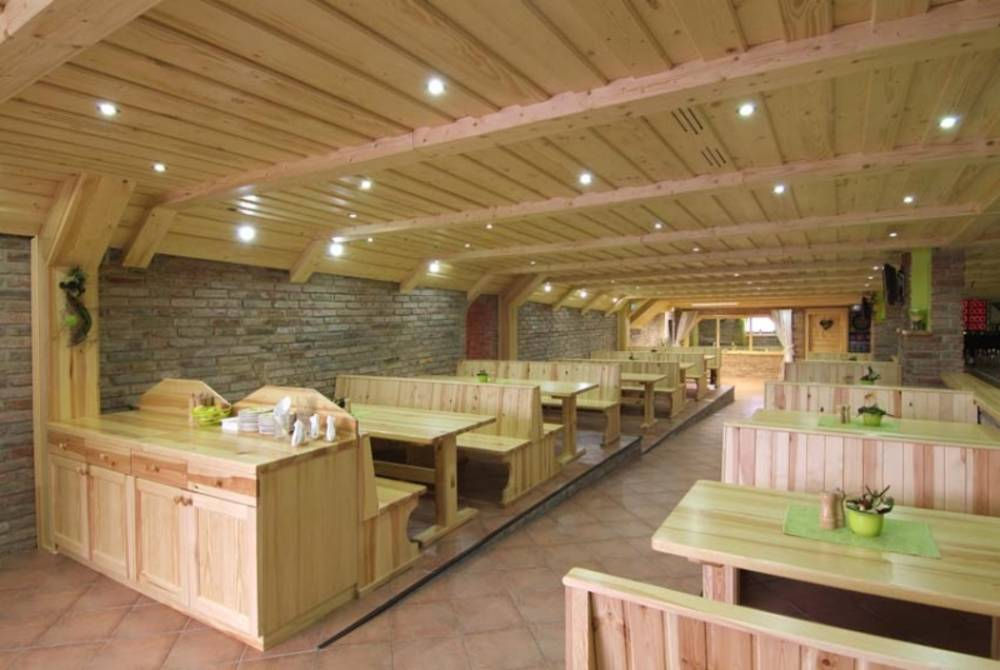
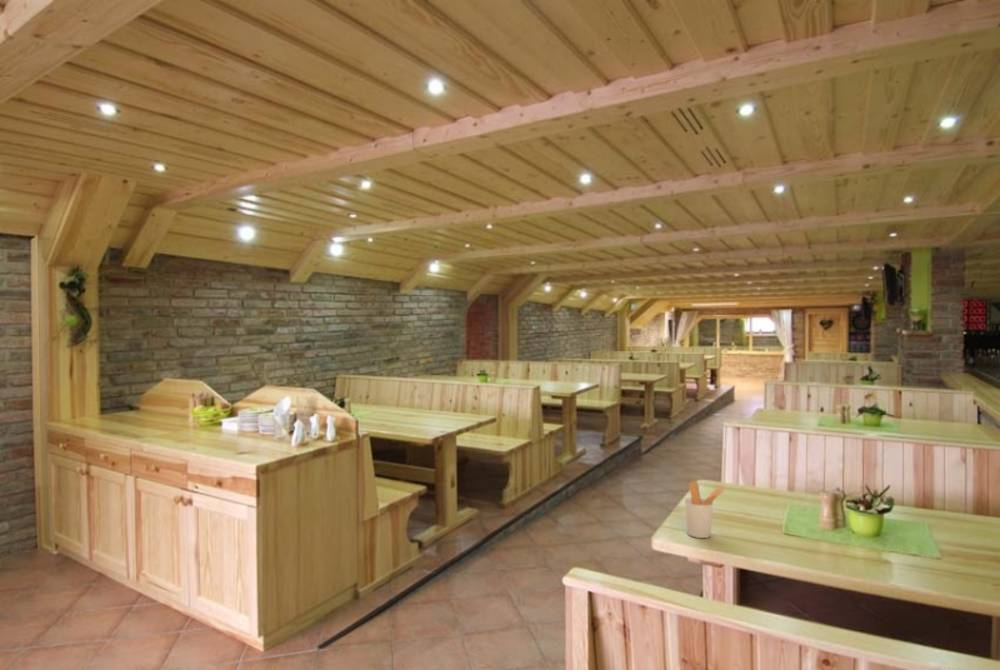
+ utensil holder [684,480,726,539]
